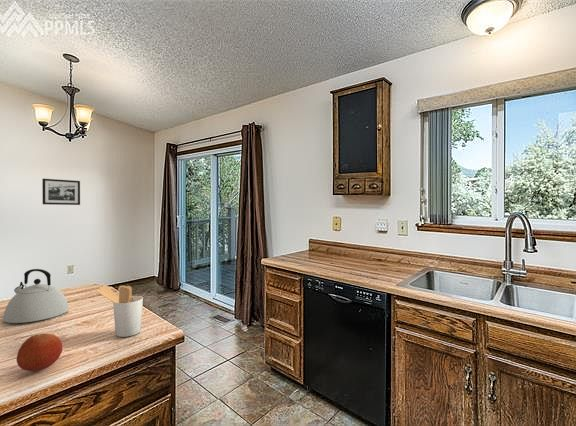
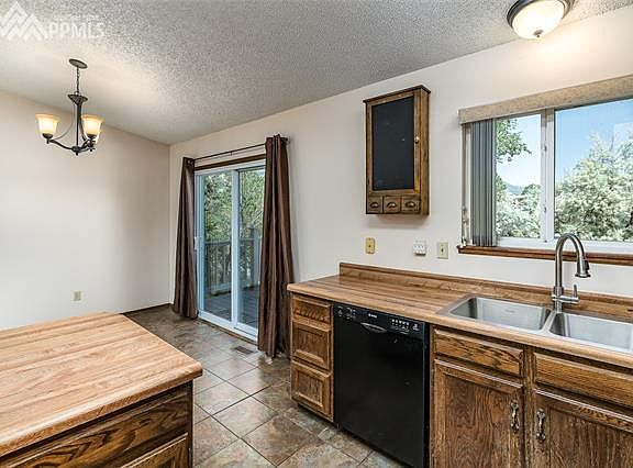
- picture frame [41,178,81,206]
- fruit [16,333,64,372]
- kettle [2,268,70,324]
- utensil holder [95,285,144,338]
